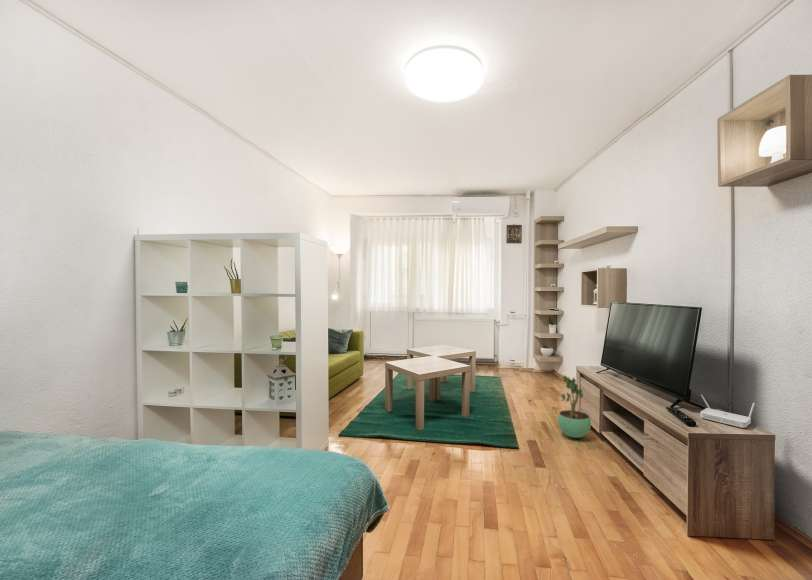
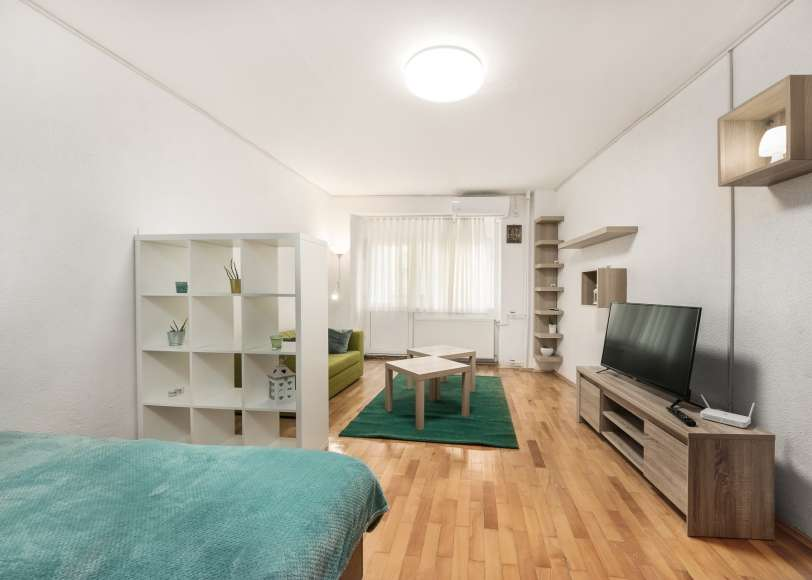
- potted plant [557,374,592,439]
